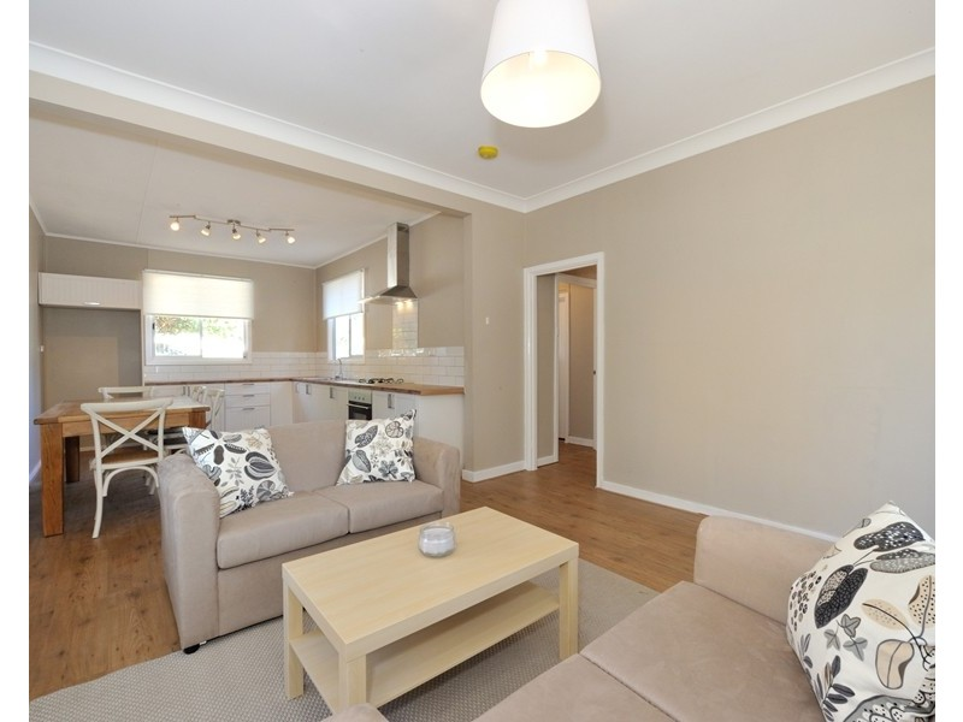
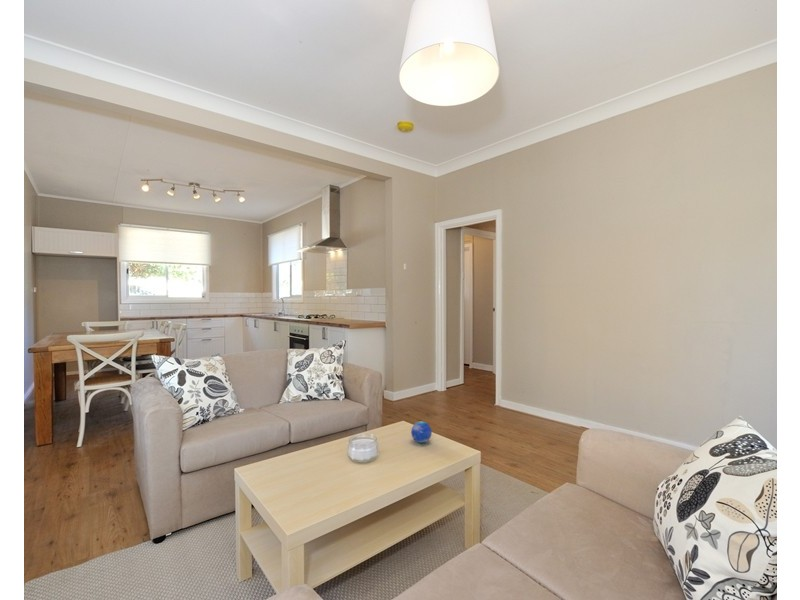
+ decorative orb [410,420,433,444]
